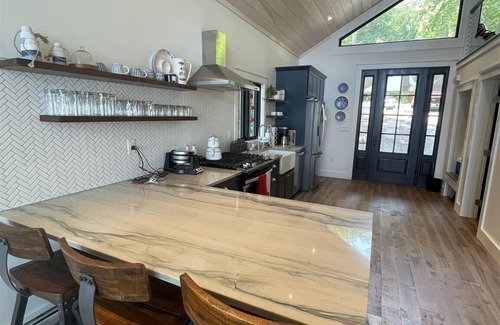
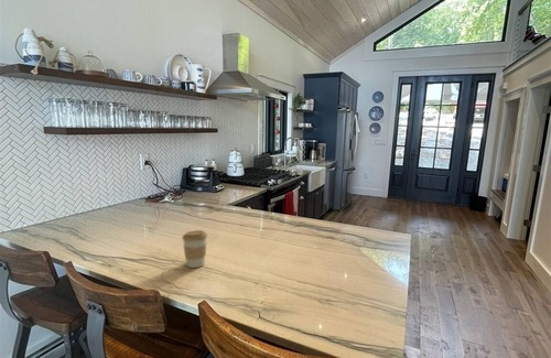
+ coffee cup [181,229,208,269]
